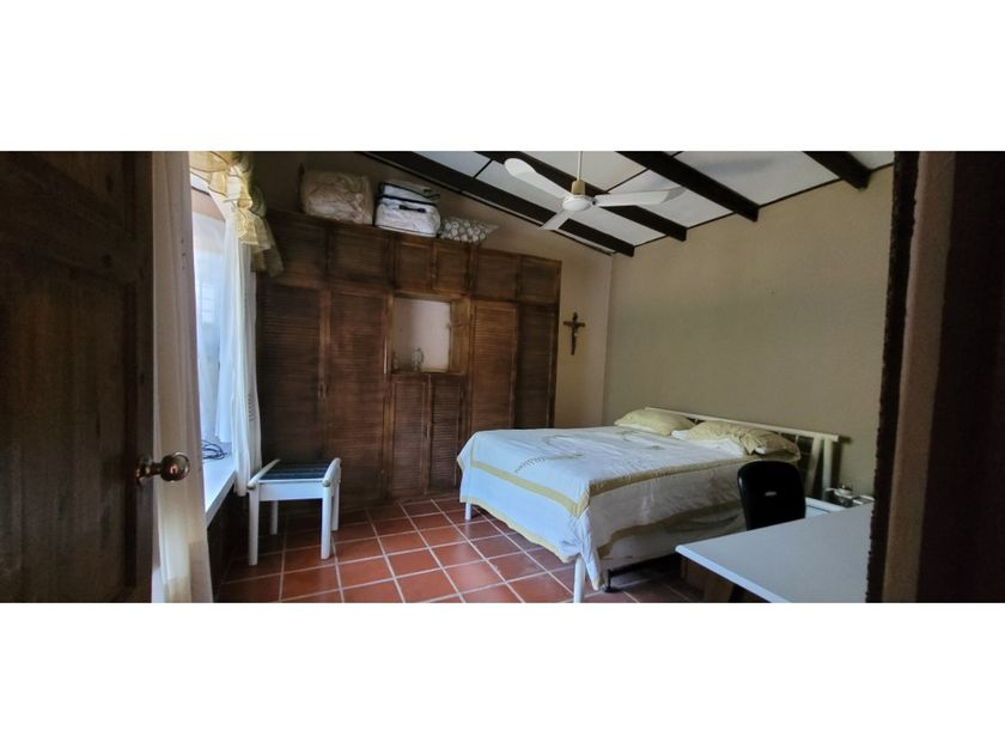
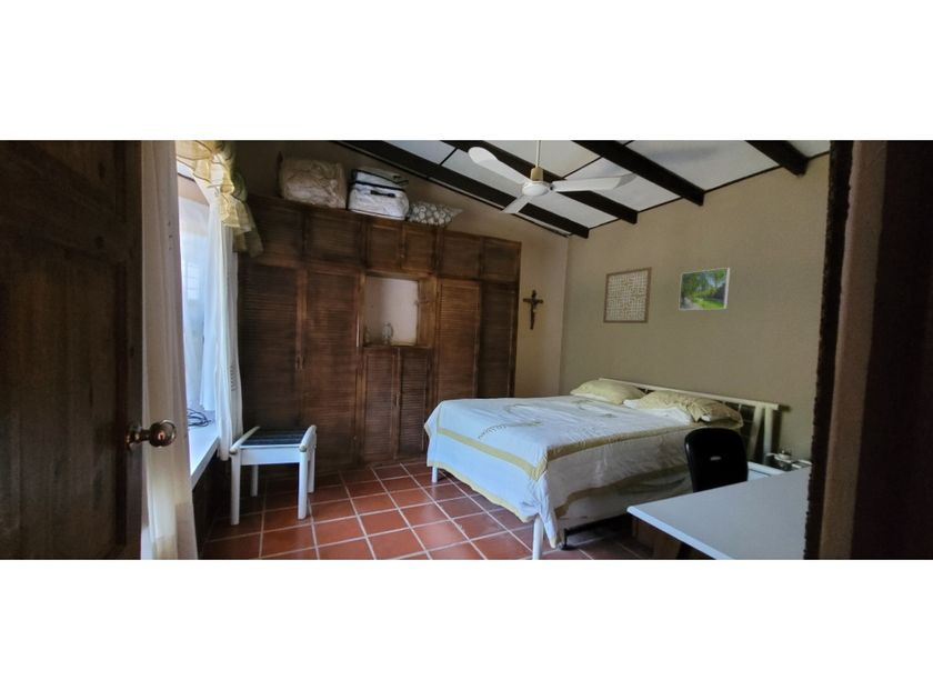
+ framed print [678,267,731,311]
+ wall art [602,266,653,324]
